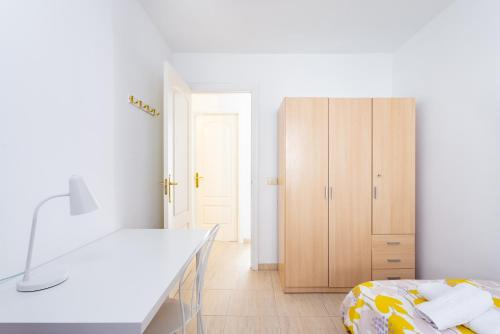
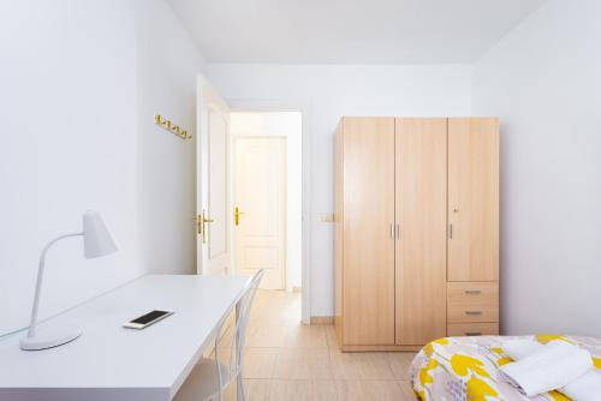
+ cell phone [121,307,175,330]
